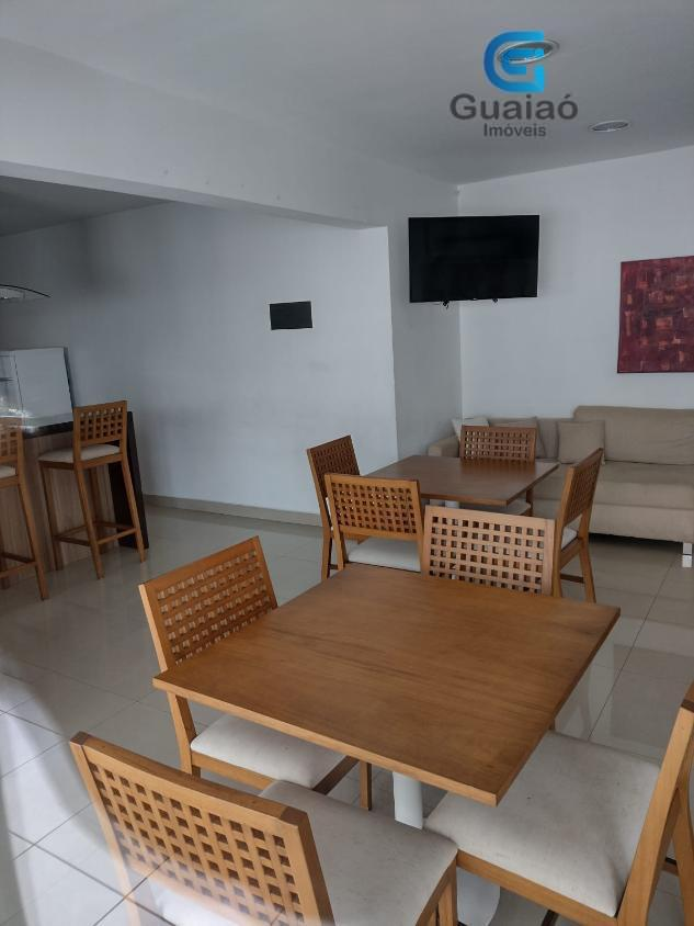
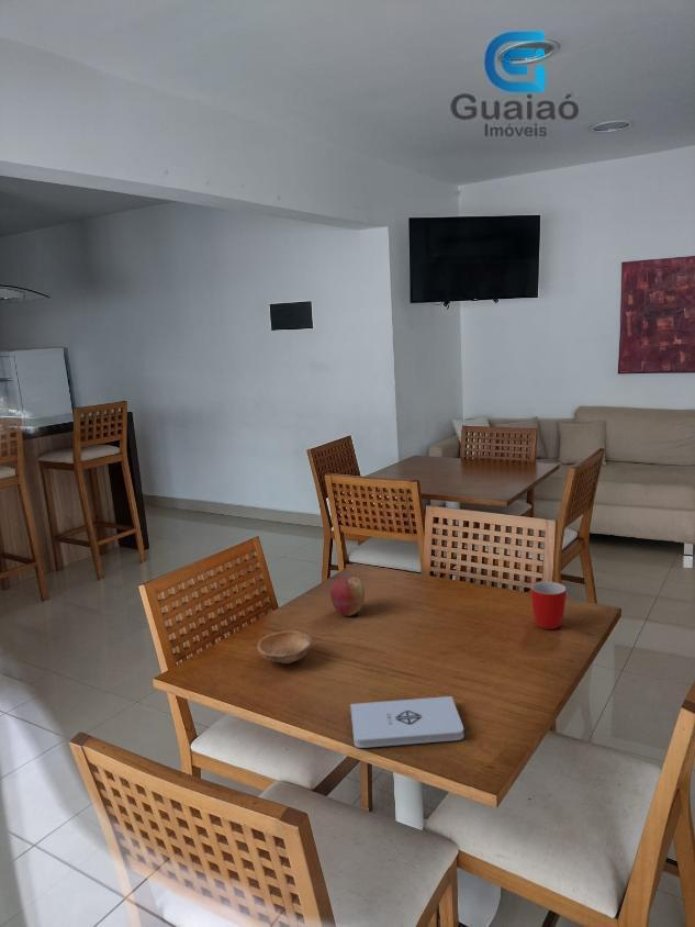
+ apple [329,576,366,617]
+ bowl [257,629,313,664]
+ mug [530,581,568,630]
+ notepad [349,695,464,749]
